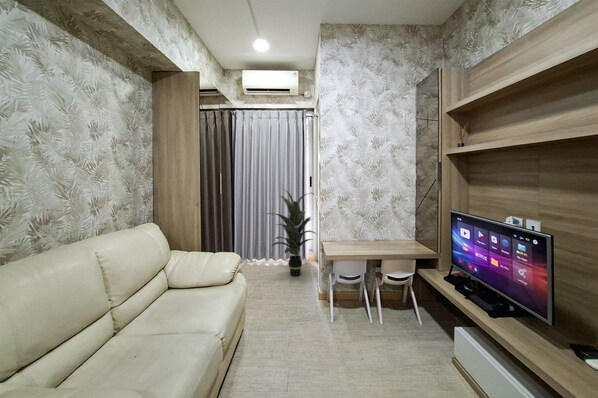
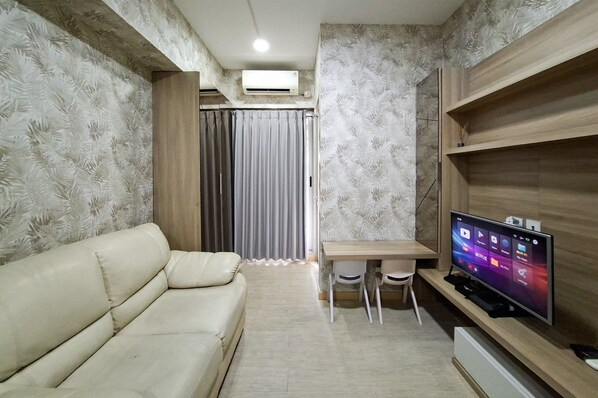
- indoor plant [266,188,317,277]
